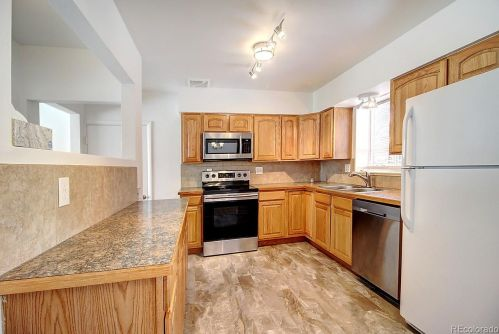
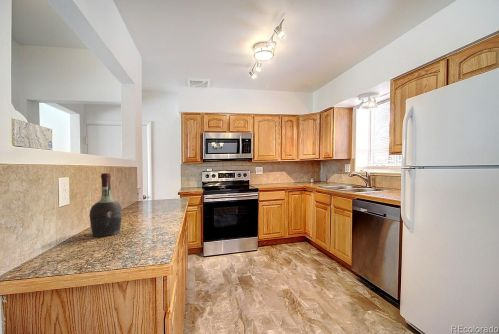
+ cognac bottle [88,172,123,238]
